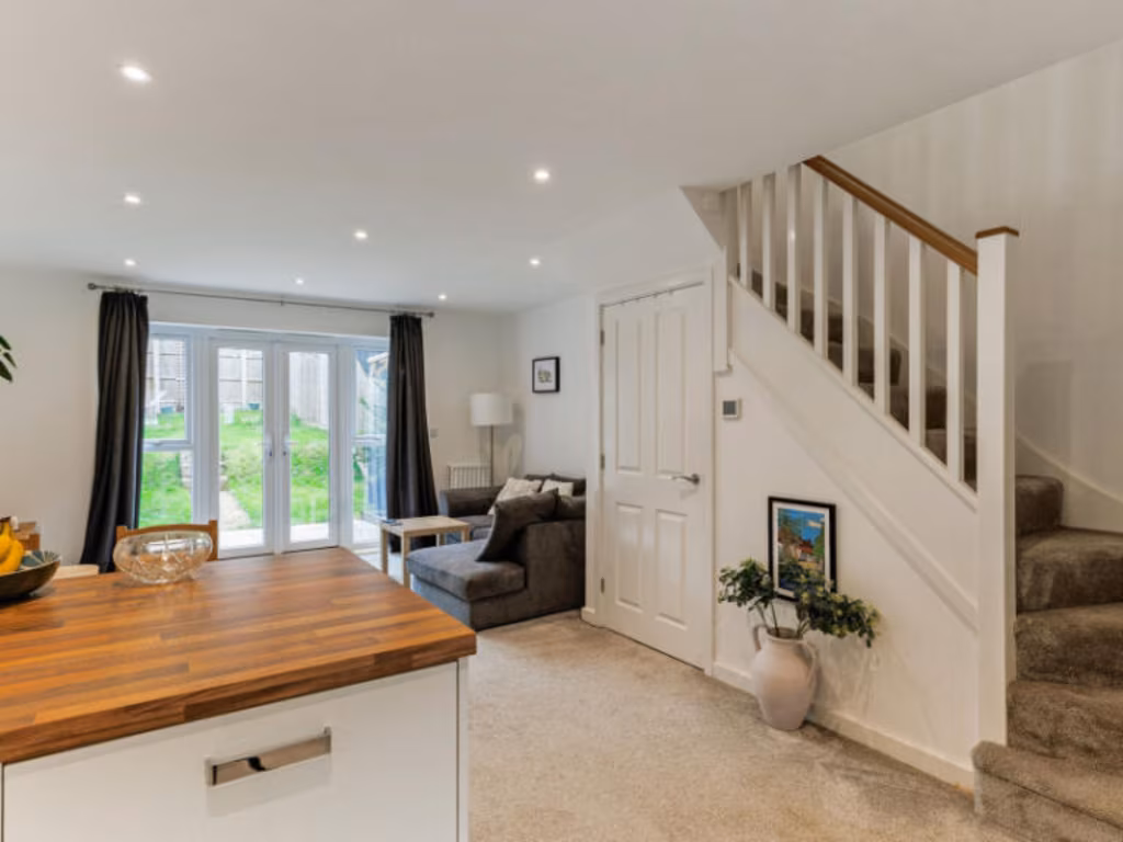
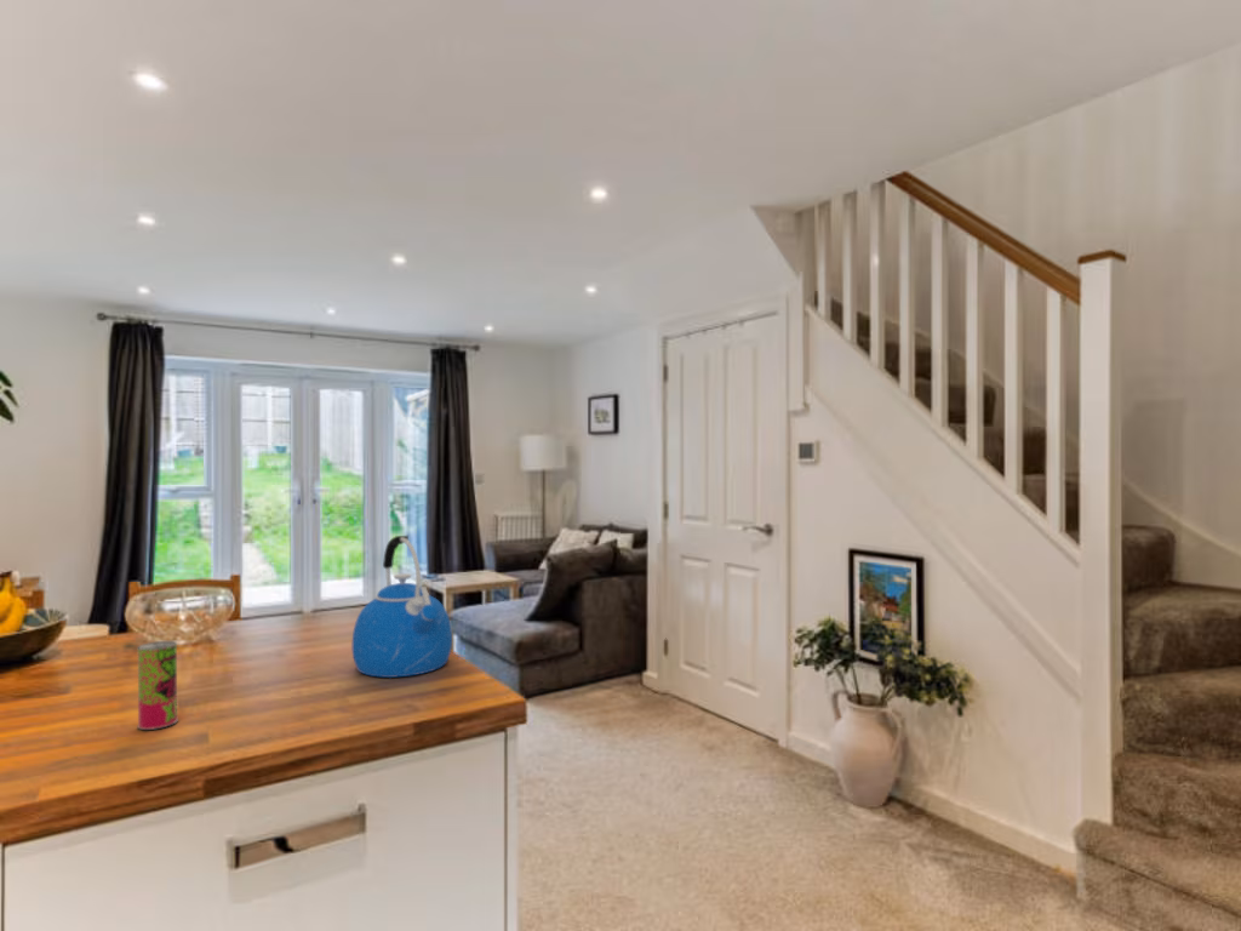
+ beverage can [136,640,179,731]
+ kettle [351,535,453,679]
